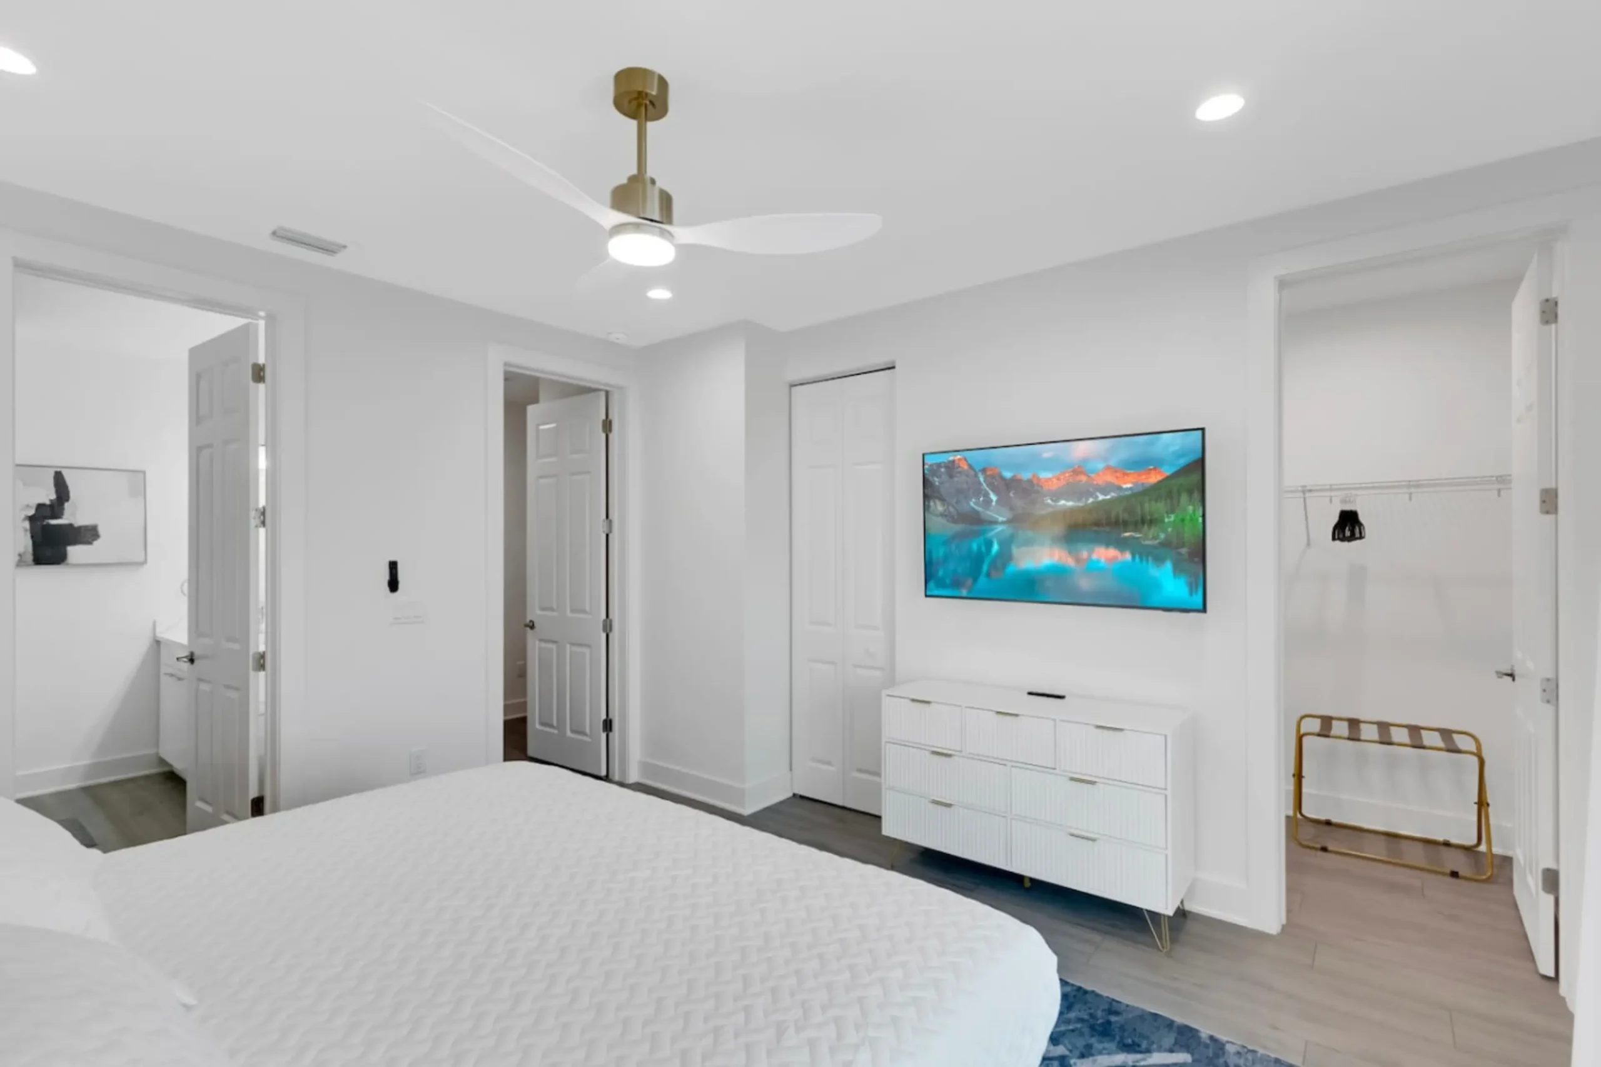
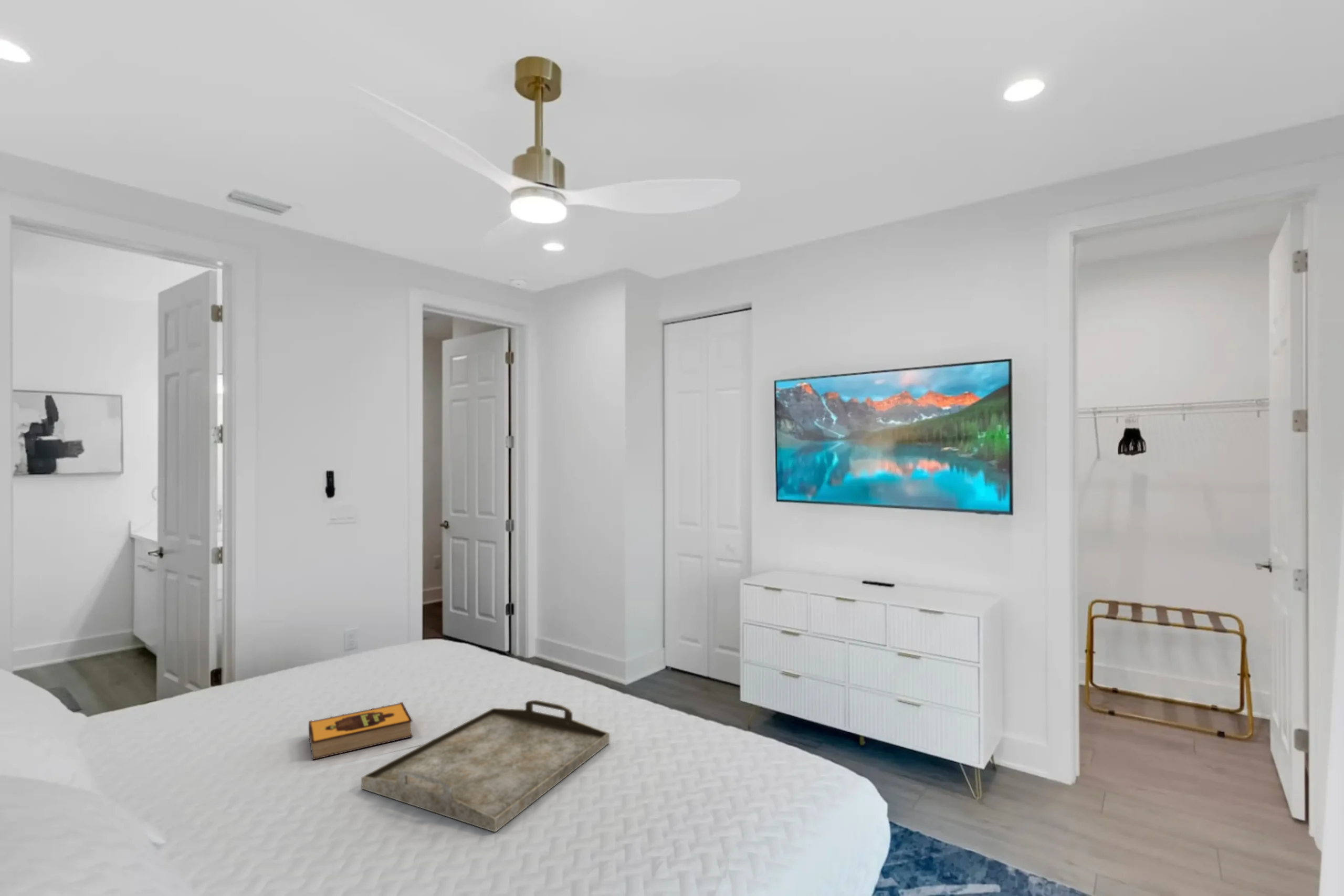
+ hardback book [308,702,413,761]
+ serving tray [361,699,610,833]
